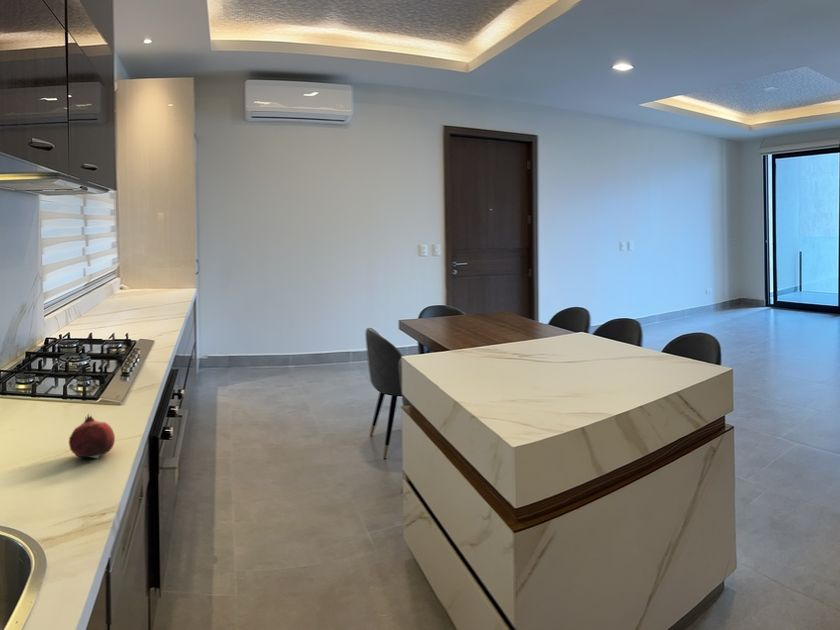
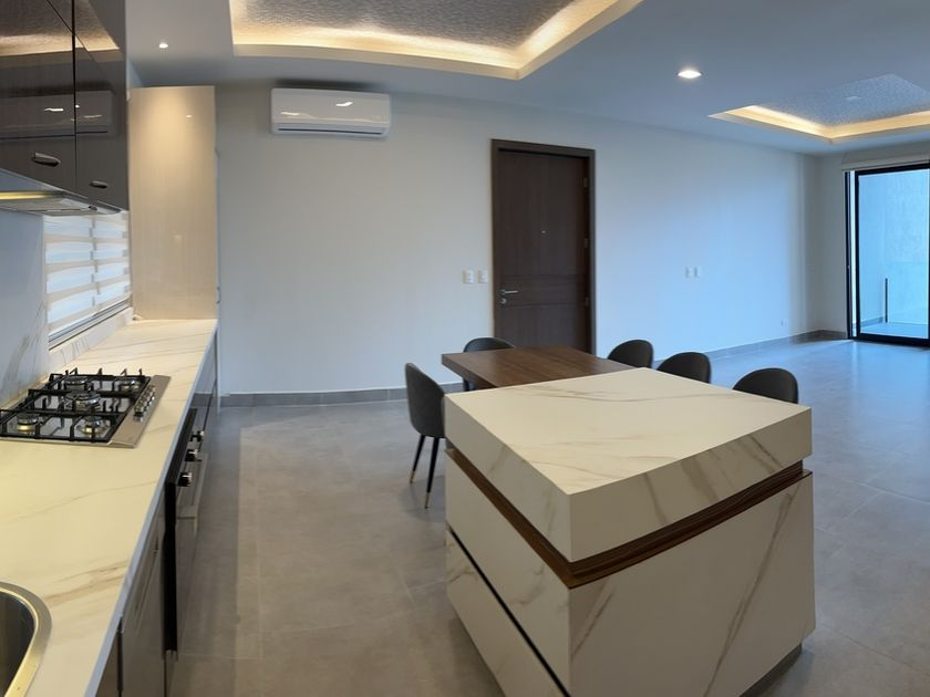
- fruit [68,413,116,460]
